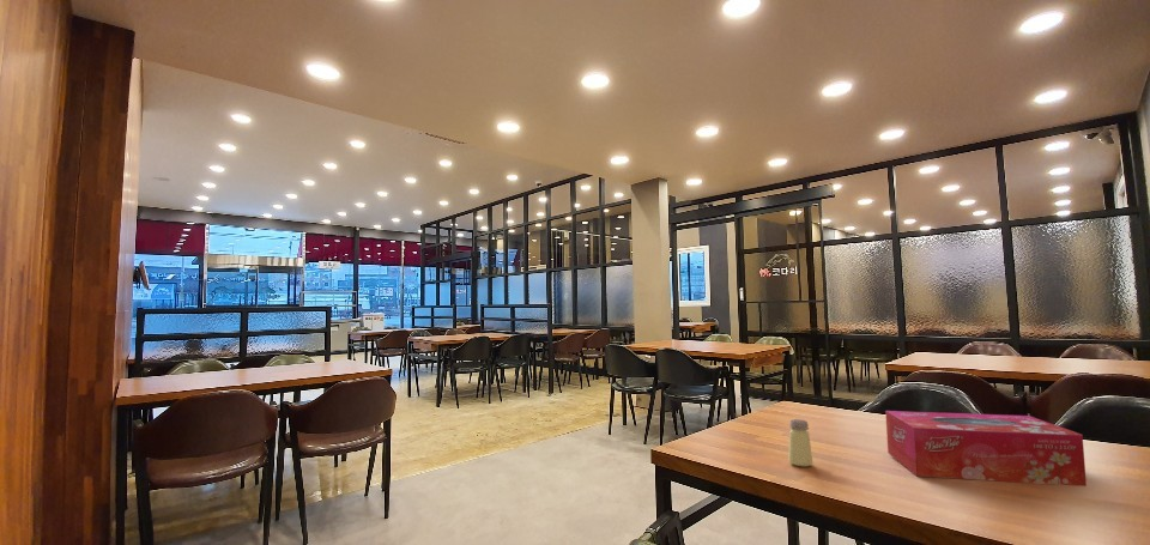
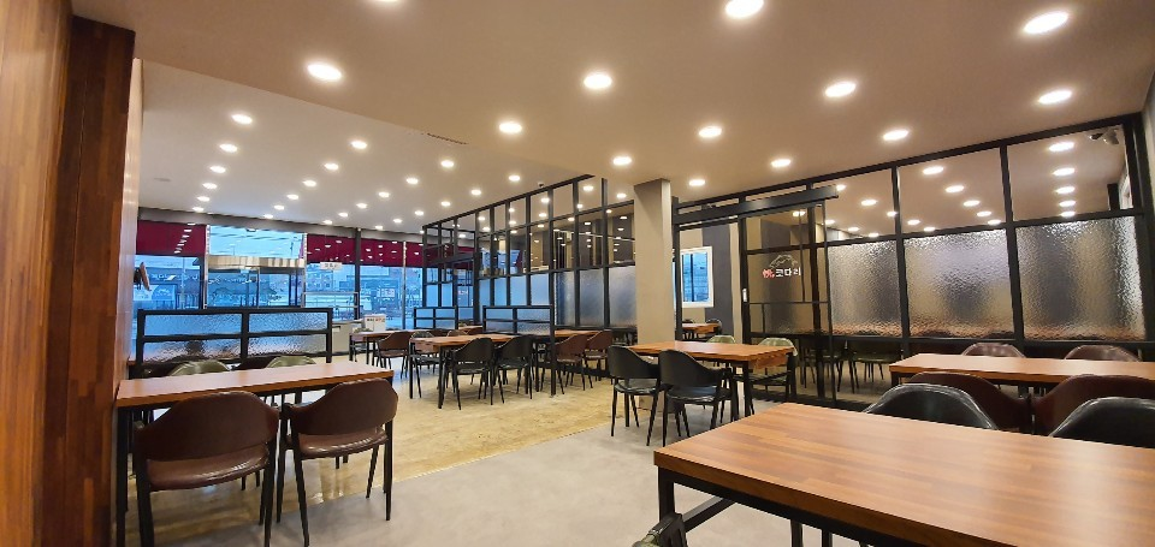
- tissue box [884,410,1088,488]
- saltshaker [787,418,813,468]
